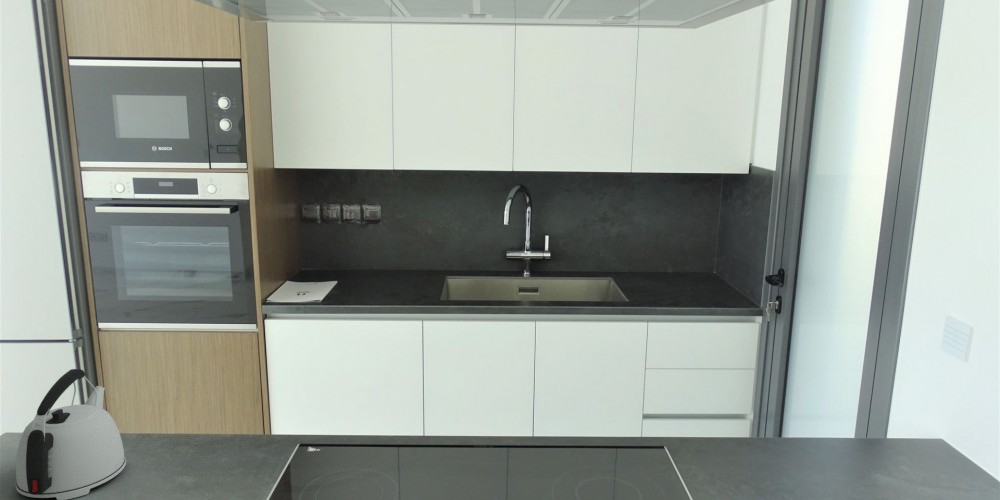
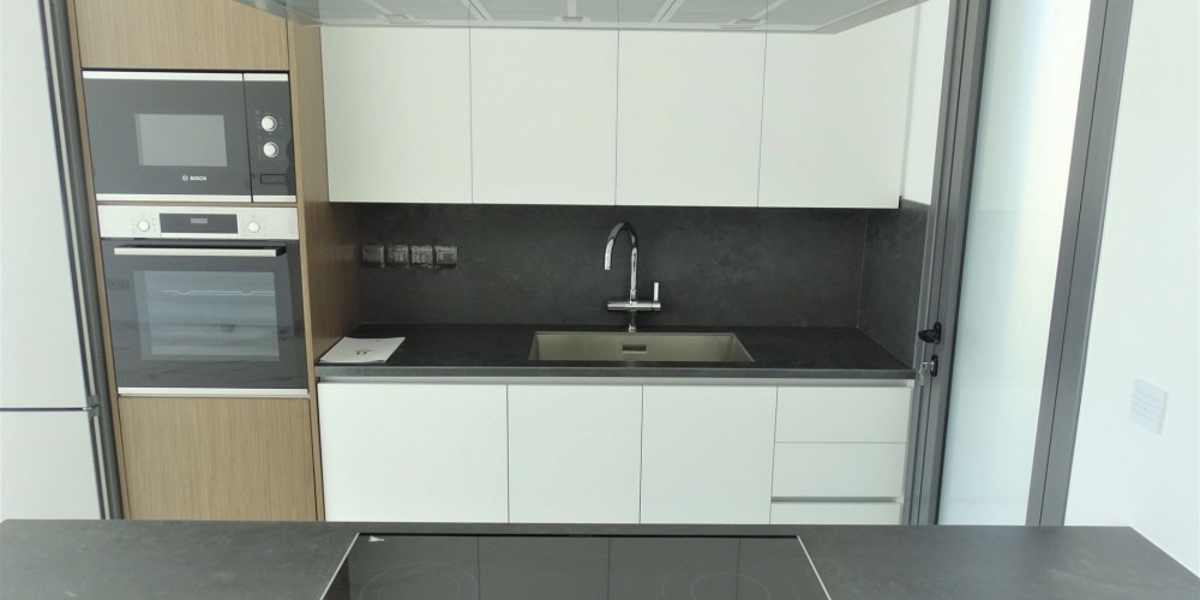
- kettle [15,368,127,500]
